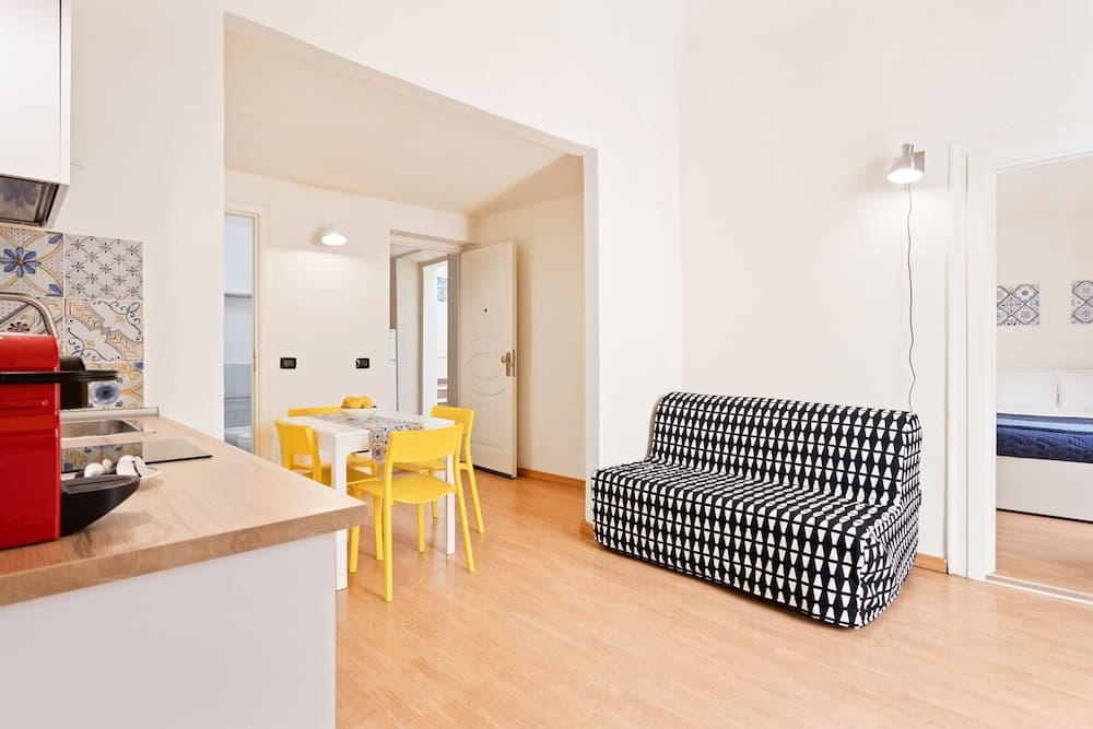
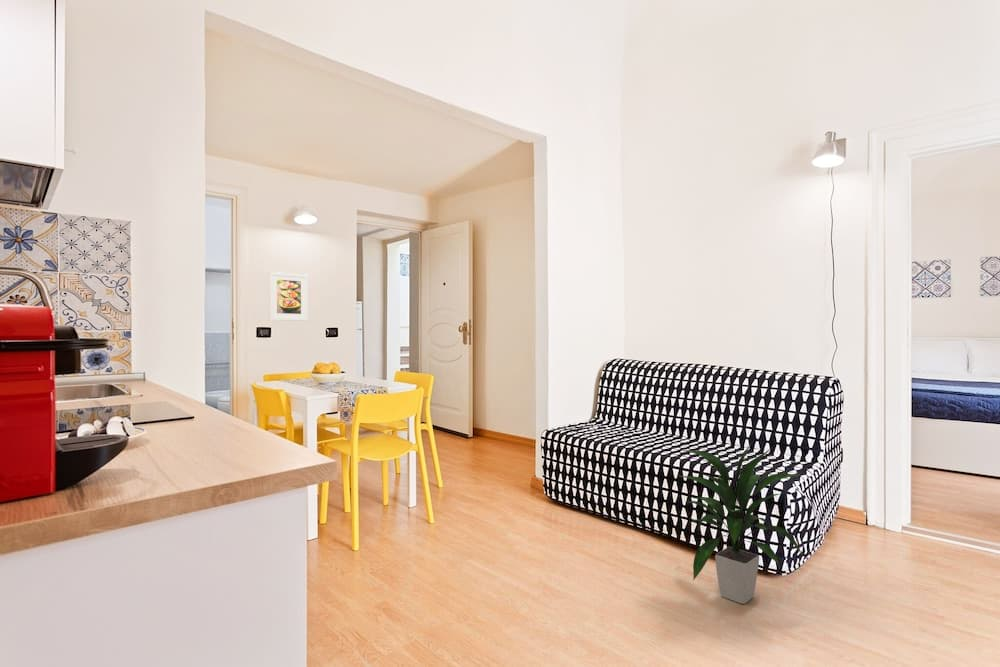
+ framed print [268,271,309,322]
+ indoor plant [677,441,804,605]
